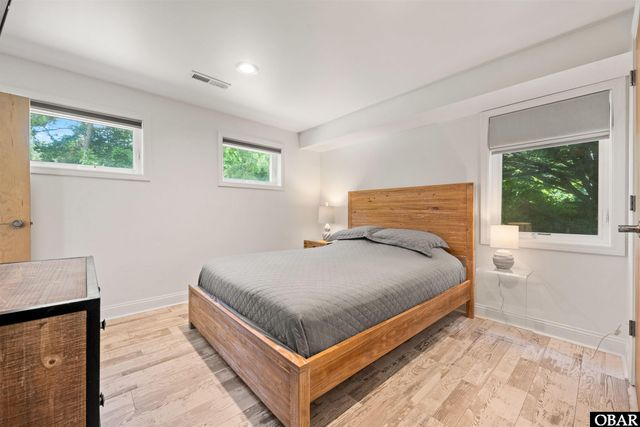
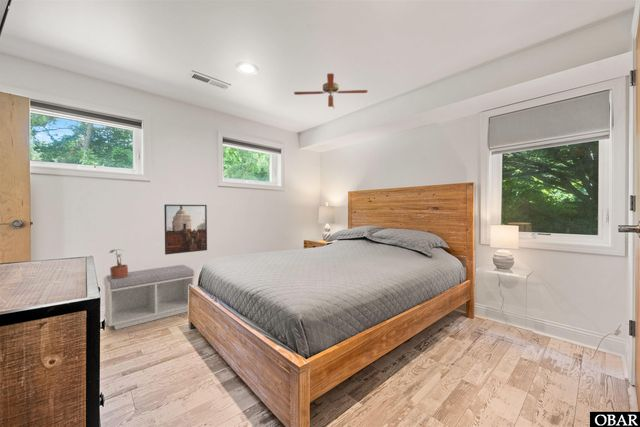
+ bench [103,264,196,331]
+ ceiling fan [293,72,369,109]
+ potted plant [108,248,129,278]
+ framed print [163,203,208,255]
